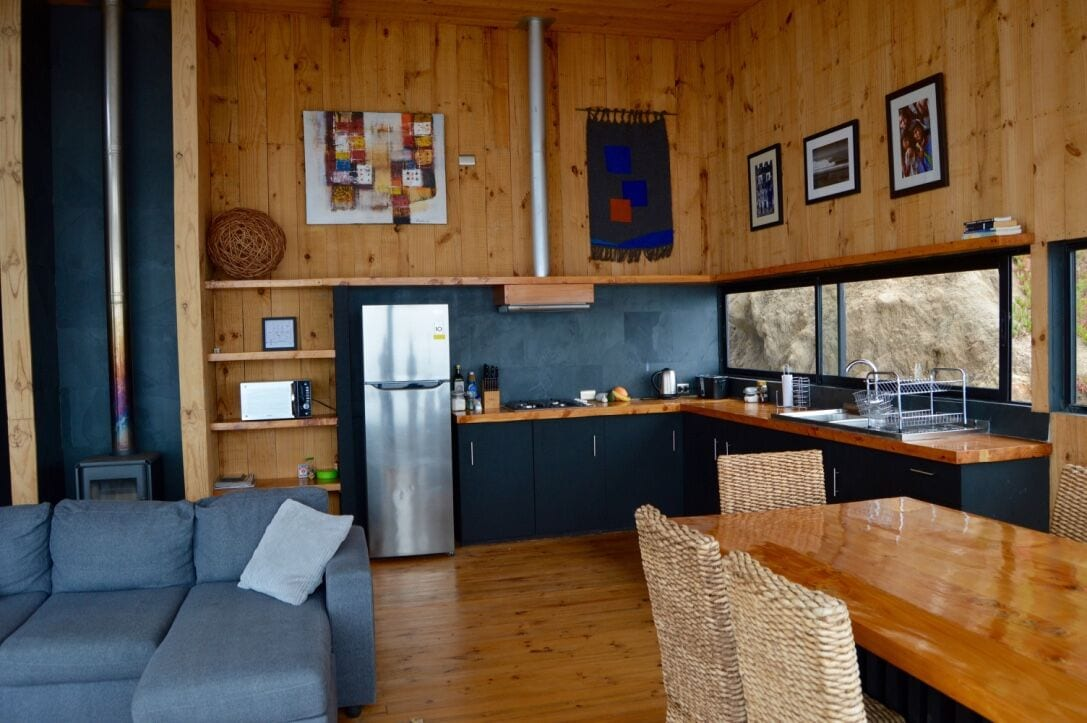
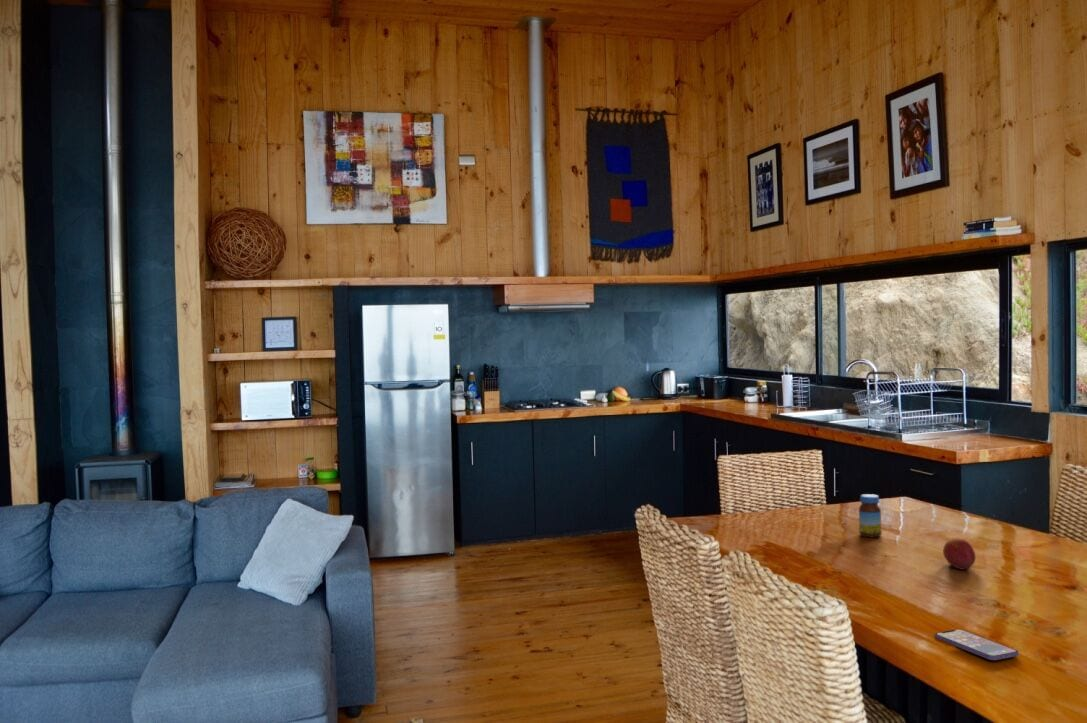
+ jar [858,493,883,538]
+ smartphone [934,628,1019,661]
+ fruit [942,537,977,571]
